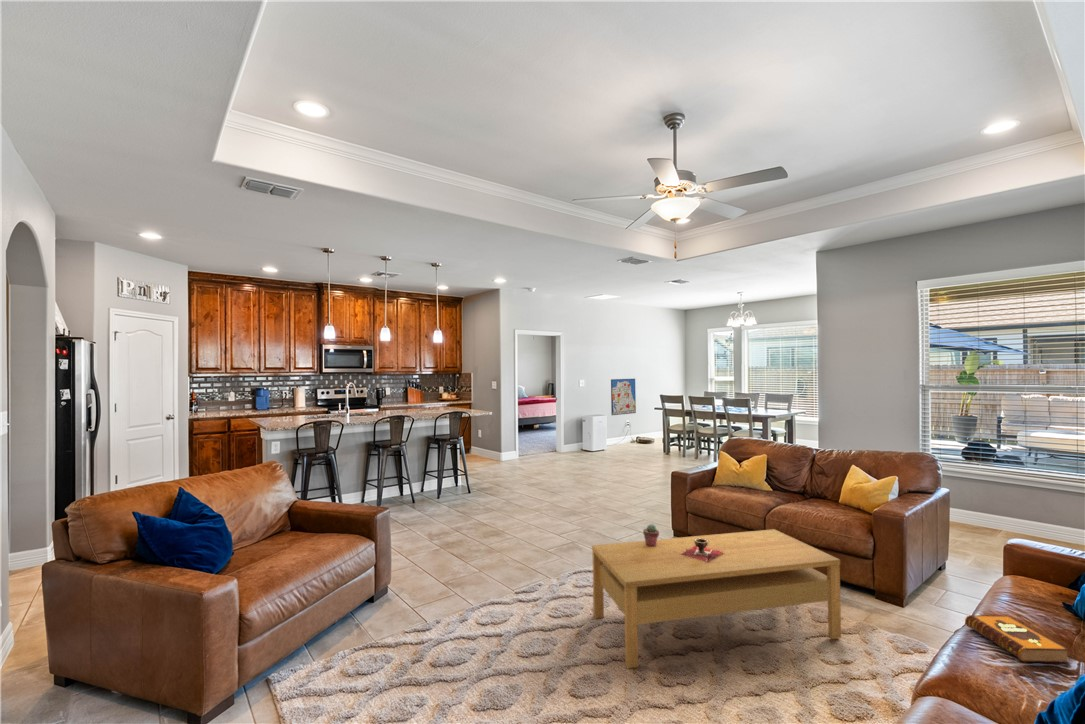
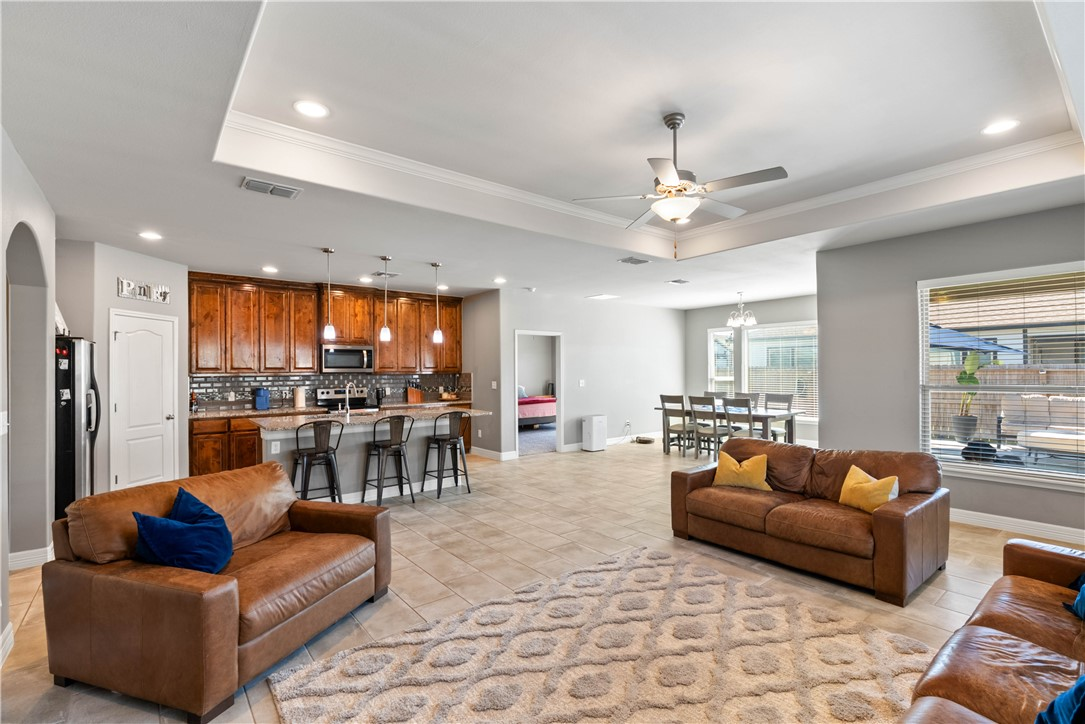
- hardback book [964,614,1070,664]
- decorative bowl [681,538,724,562]
- potted succulent [642,523,660,547]
- wall art [610,378,637,416]
- coffee table [591,528,842,670]
